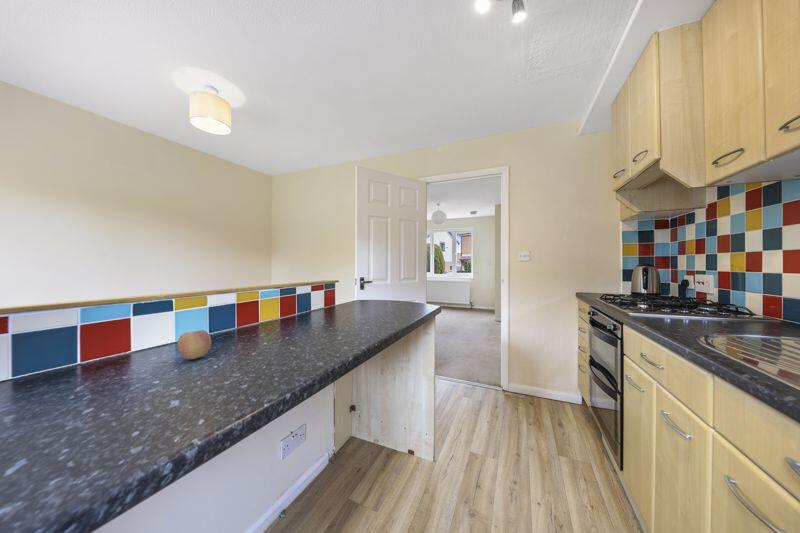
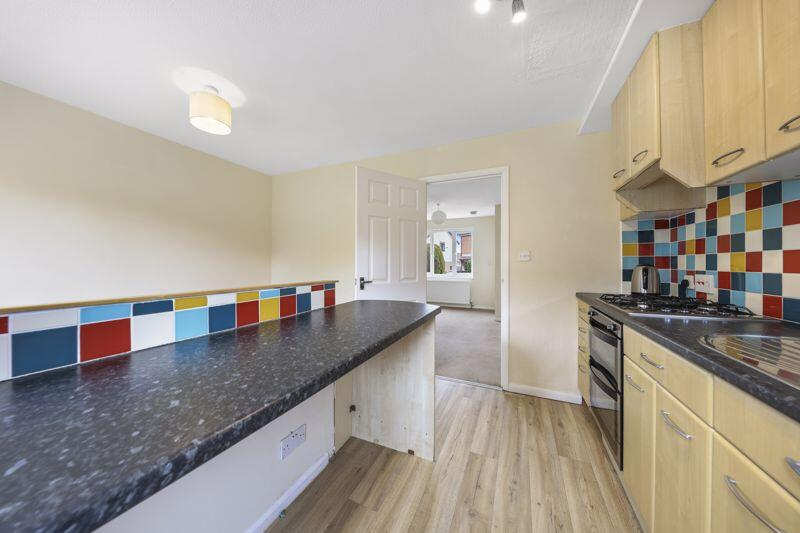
- fruit [177,329,212,360]
